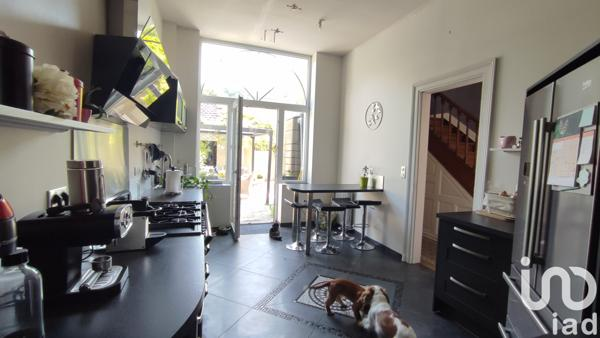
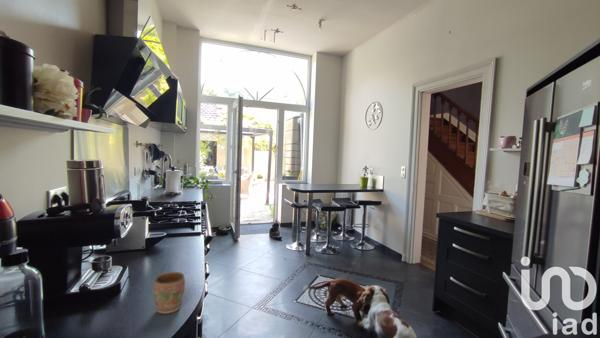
+ mug [152,271,186,315]
